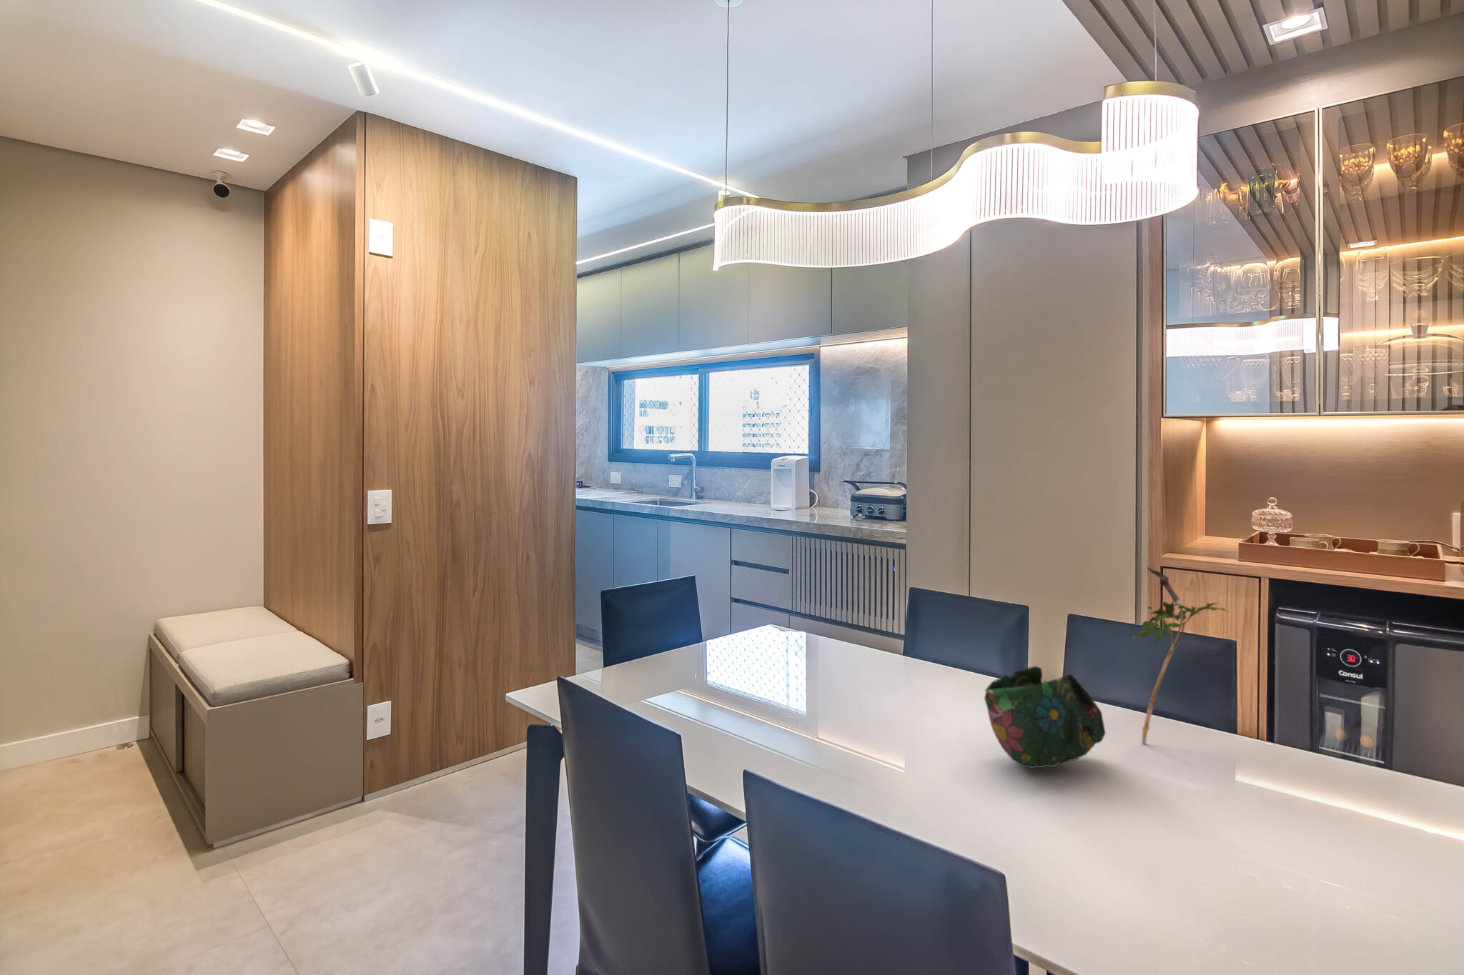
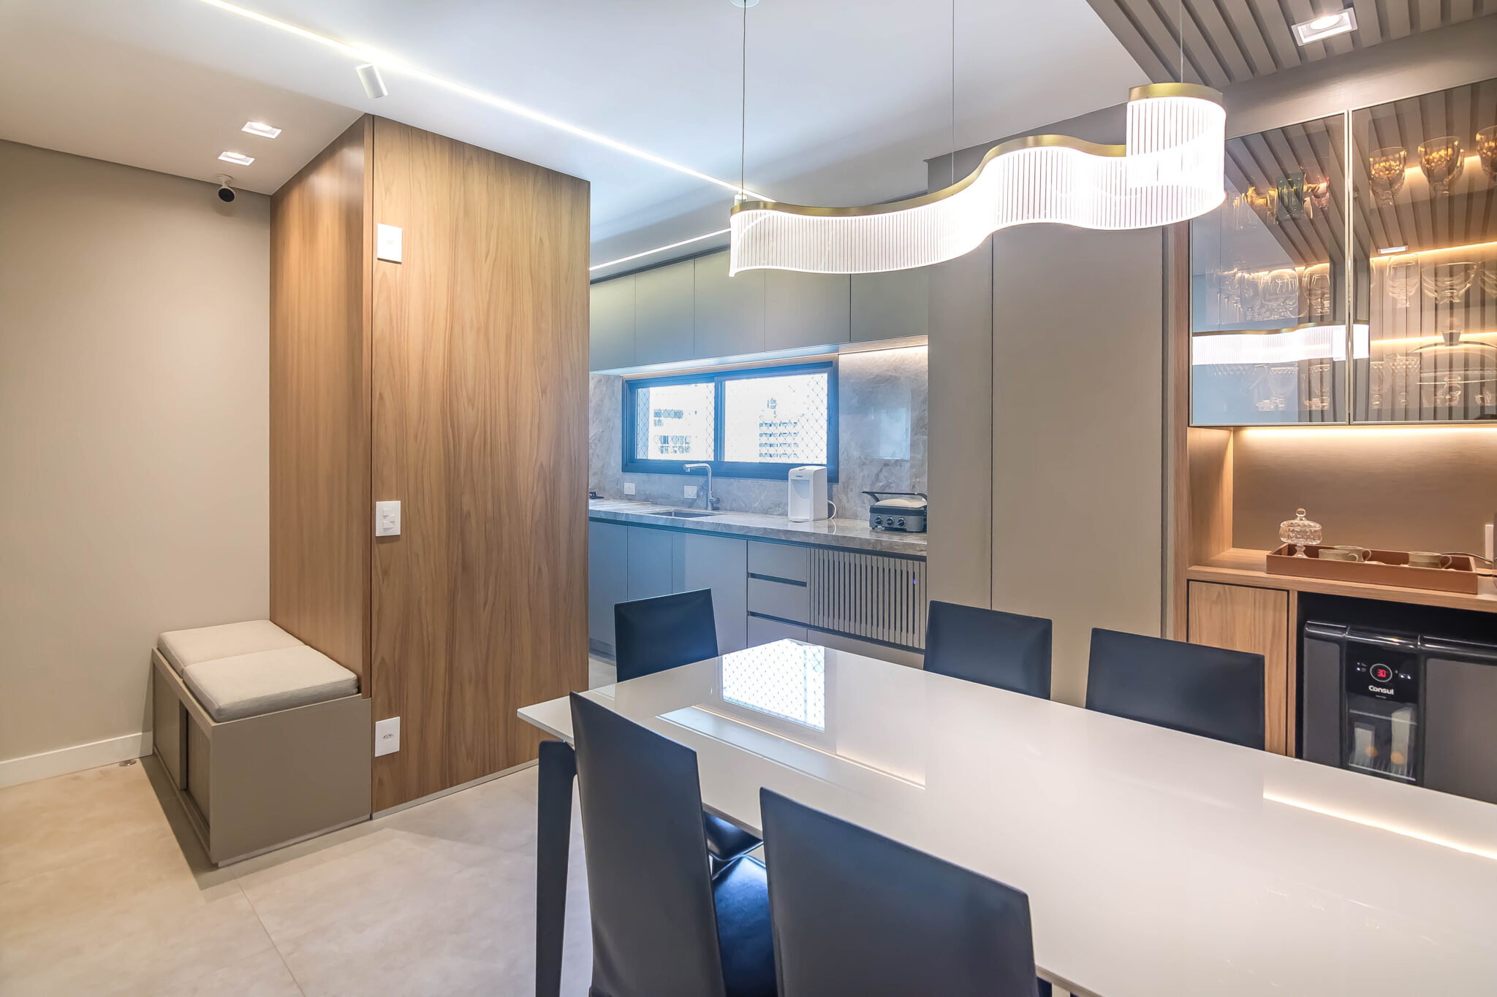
- decorative bowl [984,665,1107,768]
- flower [1132,566,1230,744]
